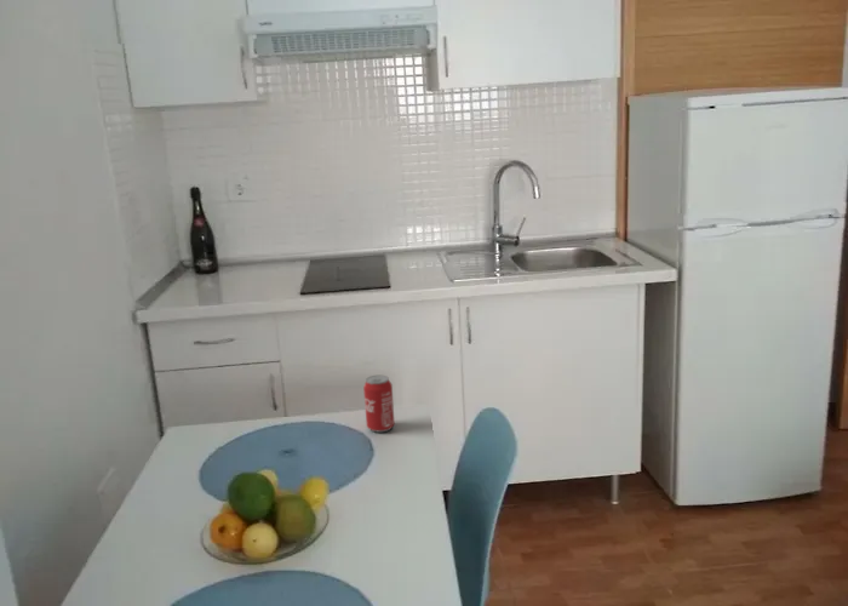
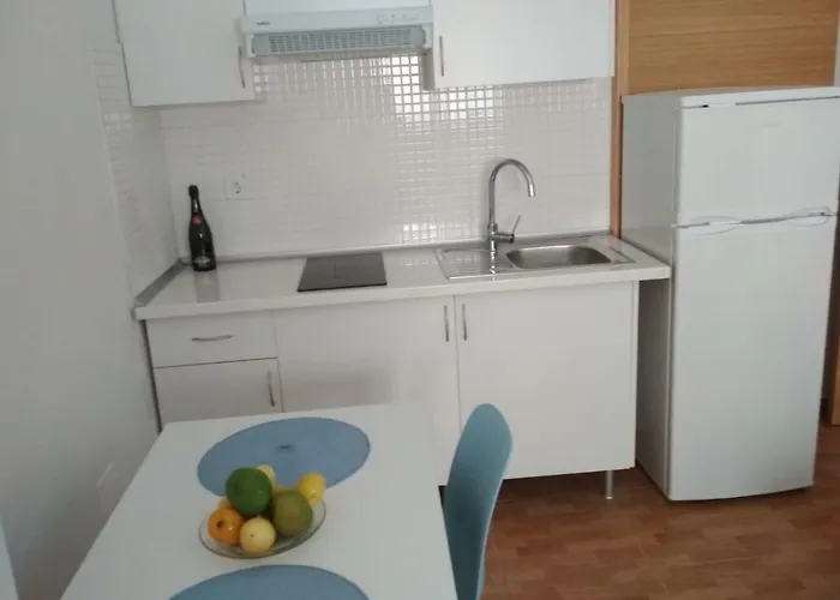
- beverage can [362,375,396,434]
